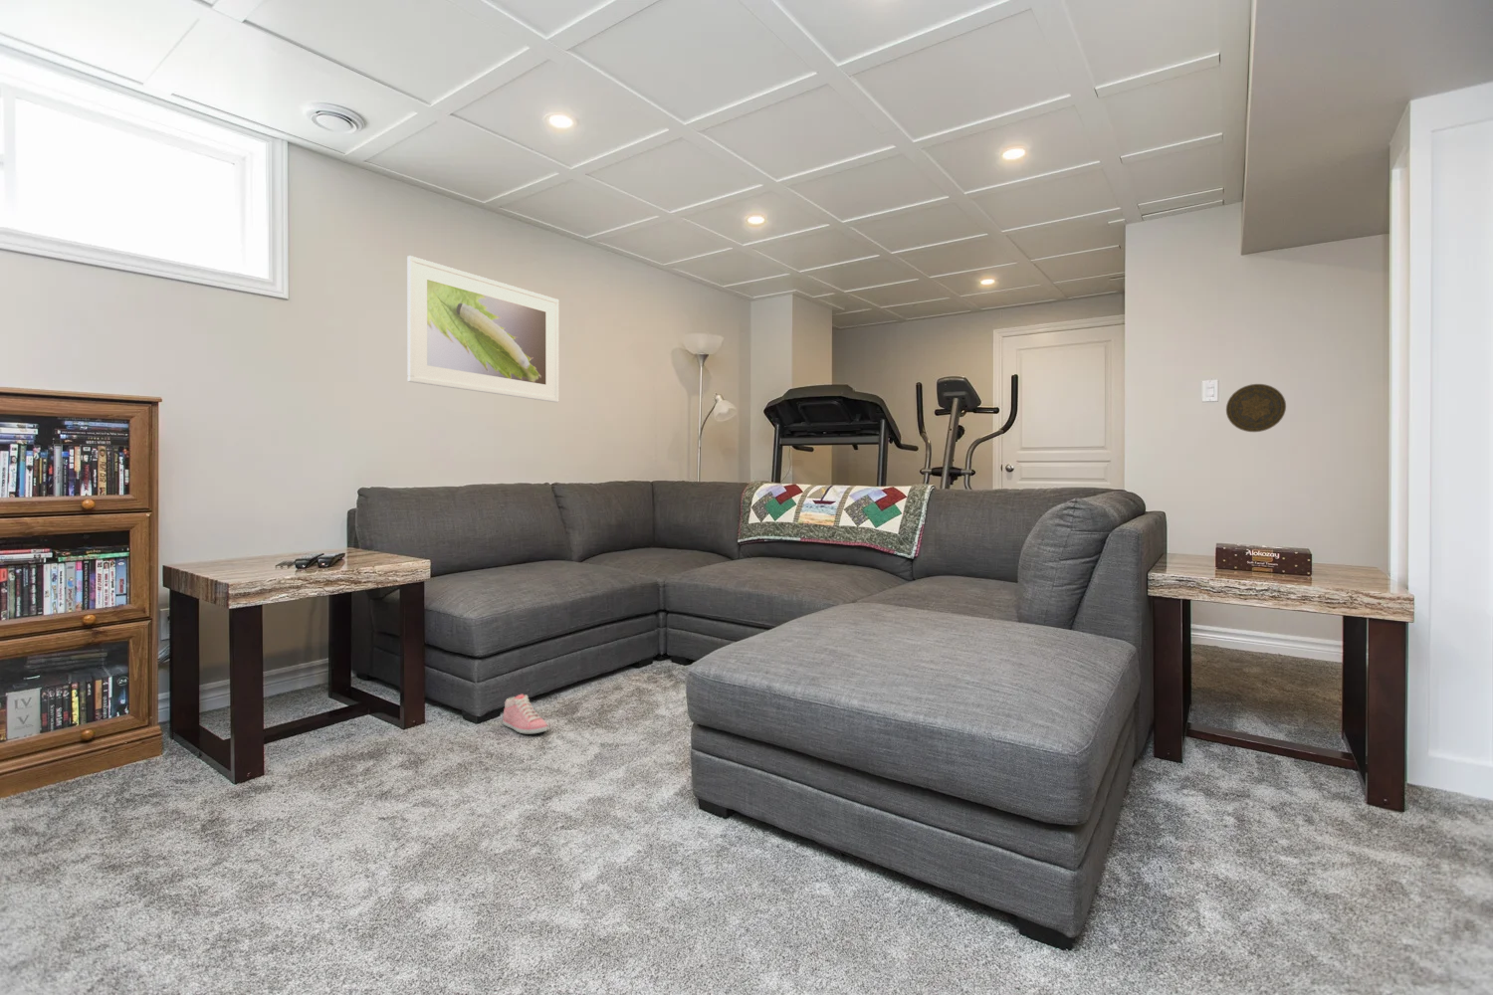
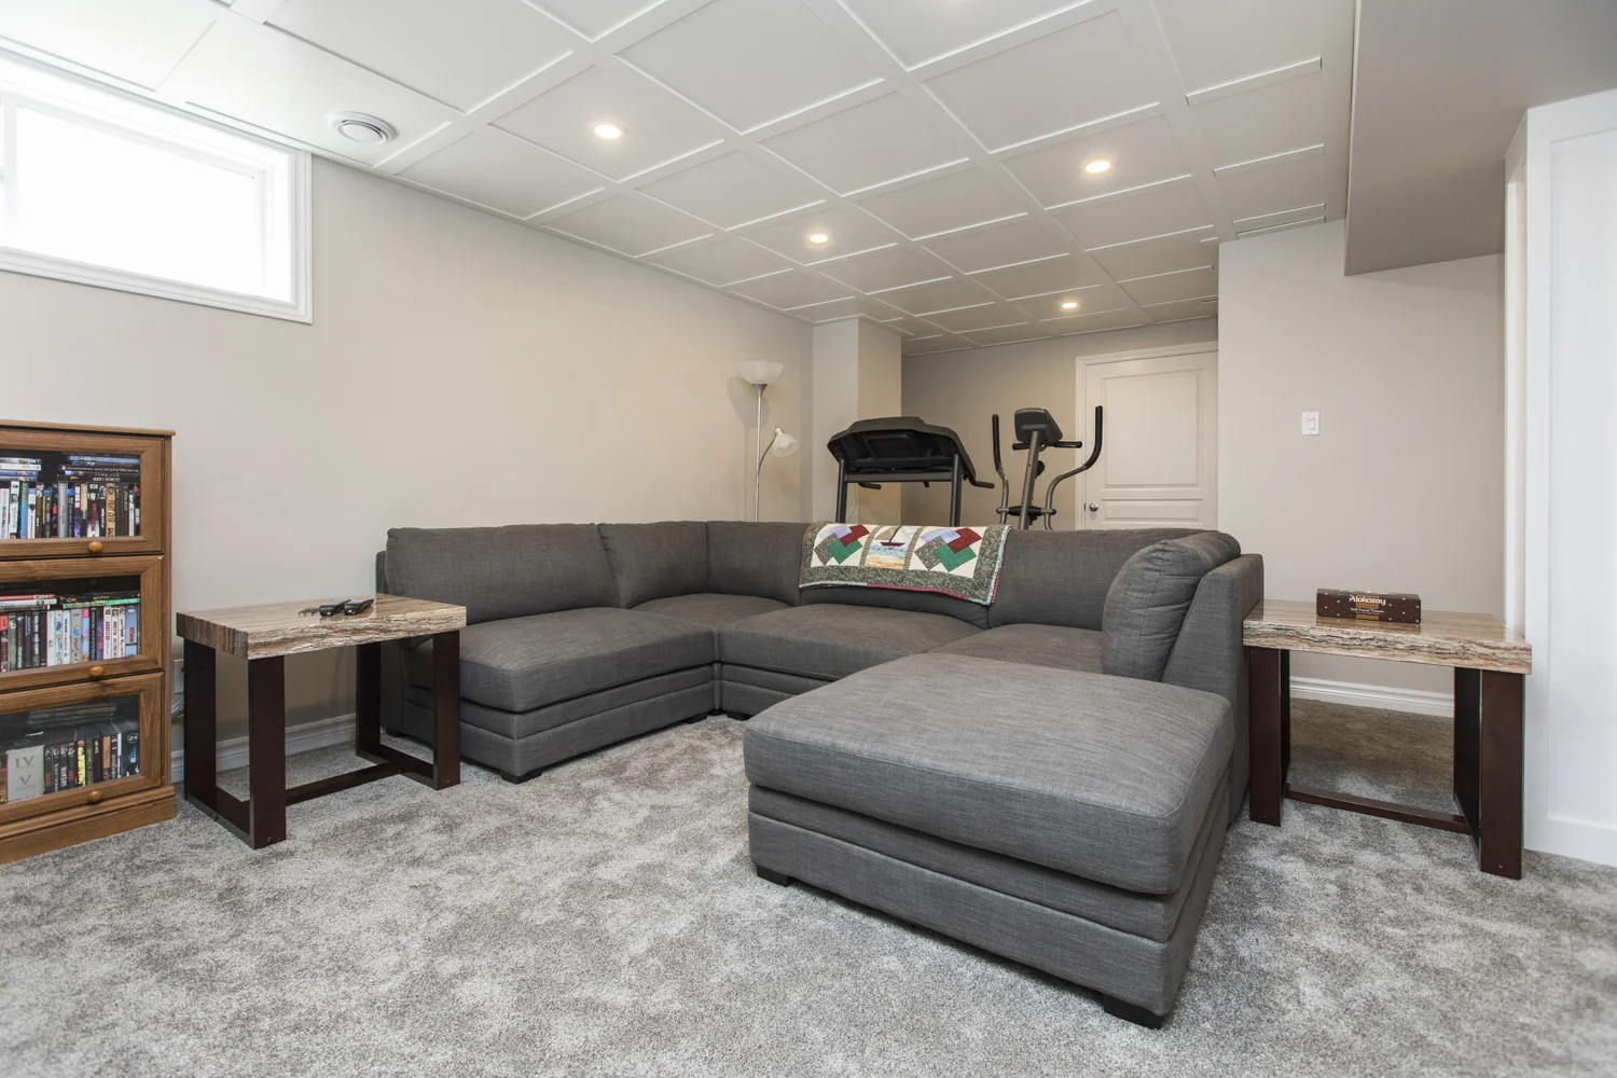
- decorative plate [1225,383,1287,433]
- sneaker [502,694,549,734]
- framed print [407,254,560,403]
